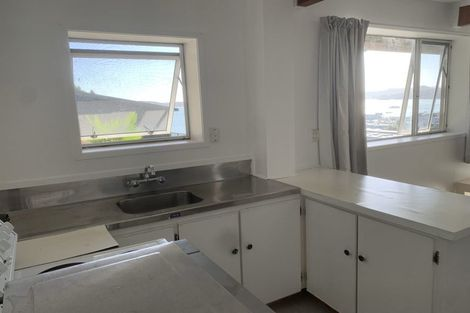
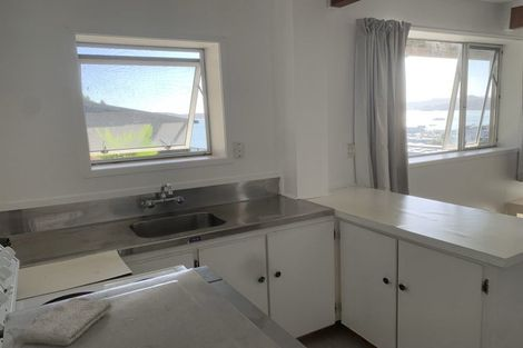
+ washcloth [19,297,114,347]
